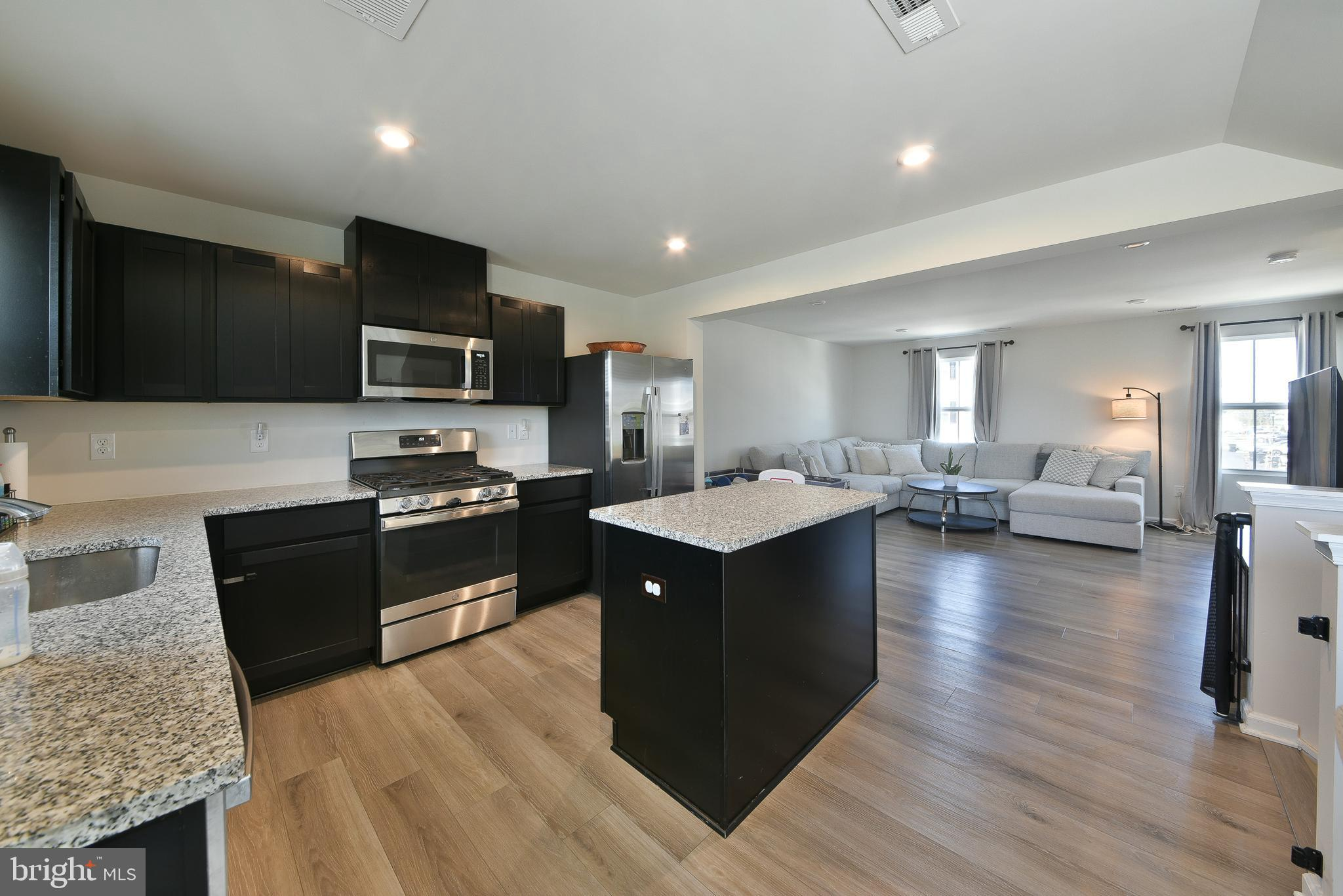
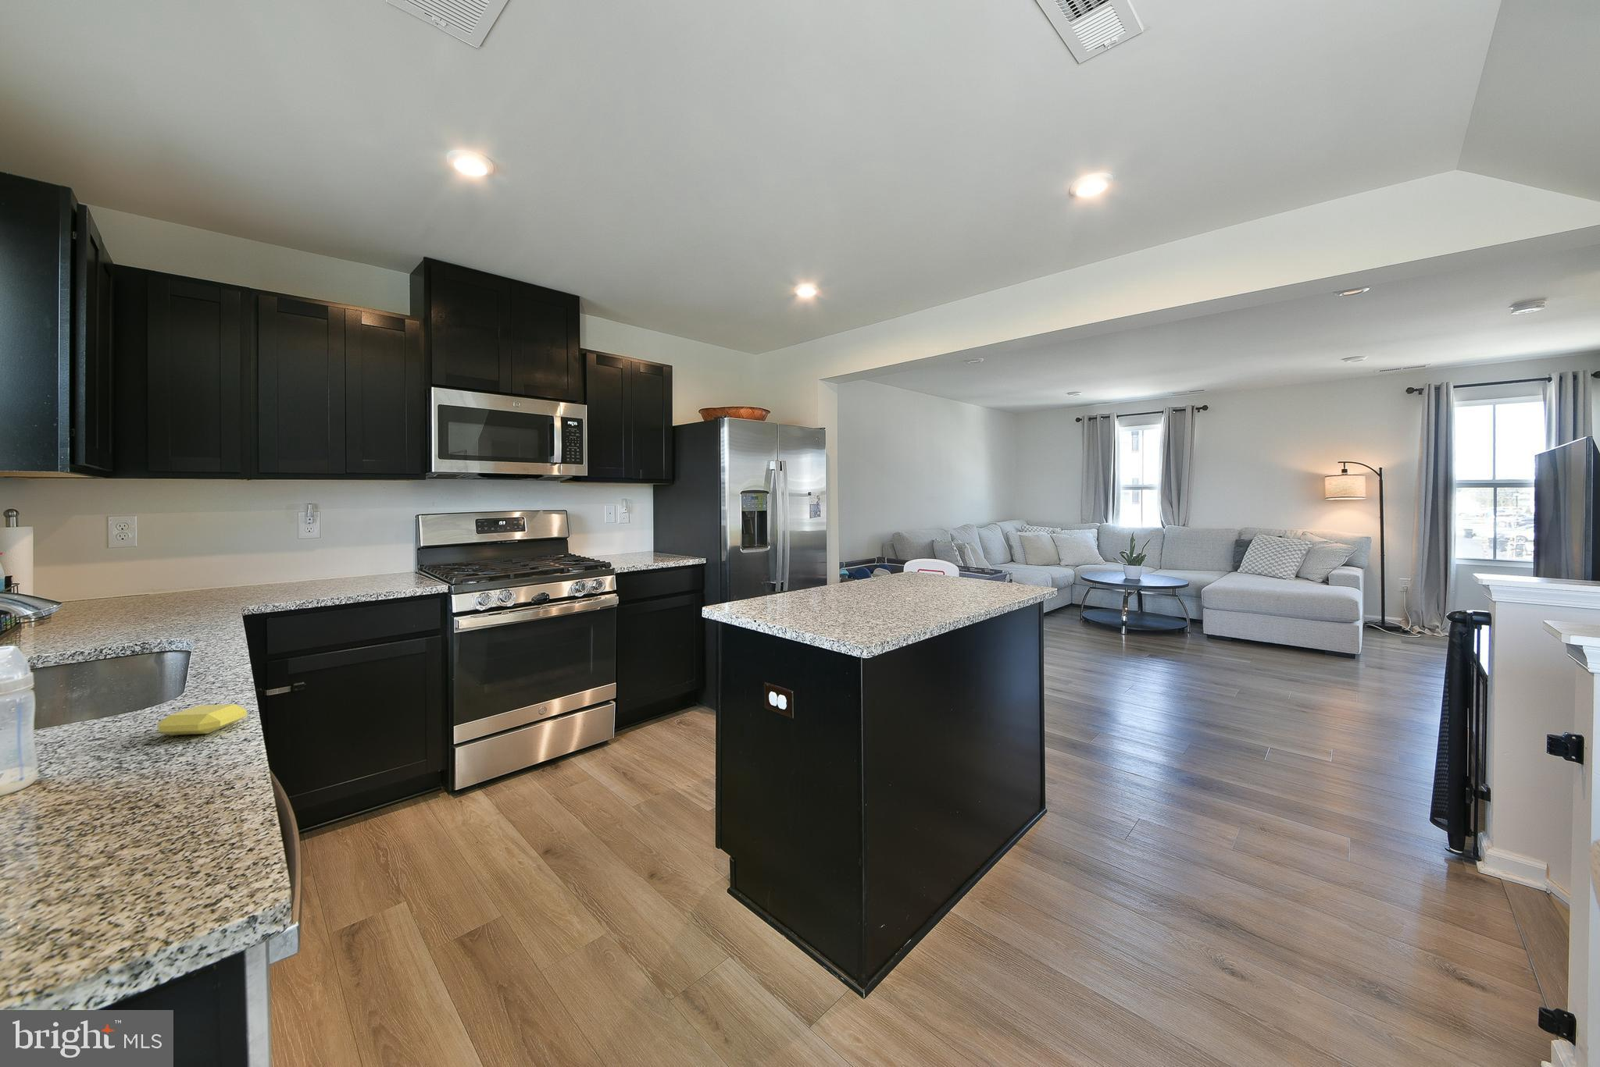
+ soap bar [156,704,248,736]
